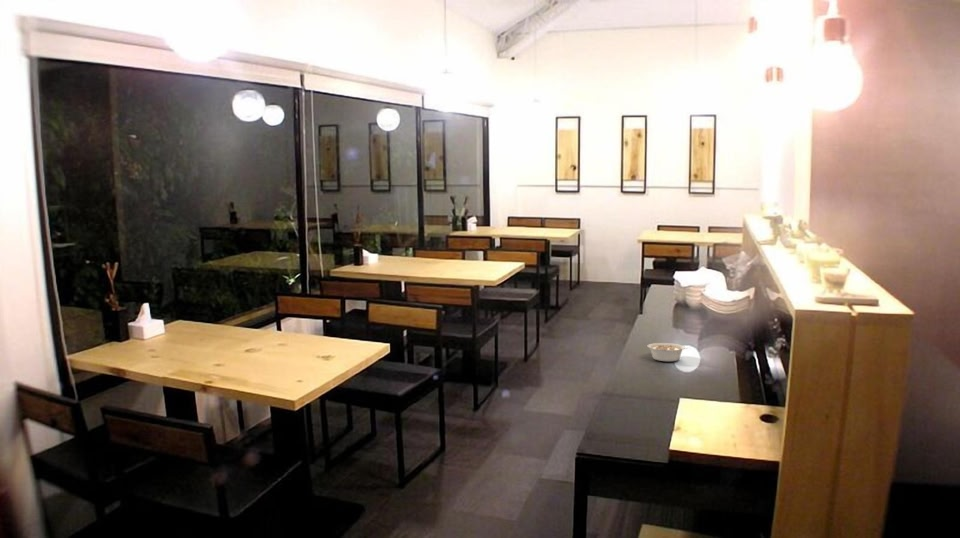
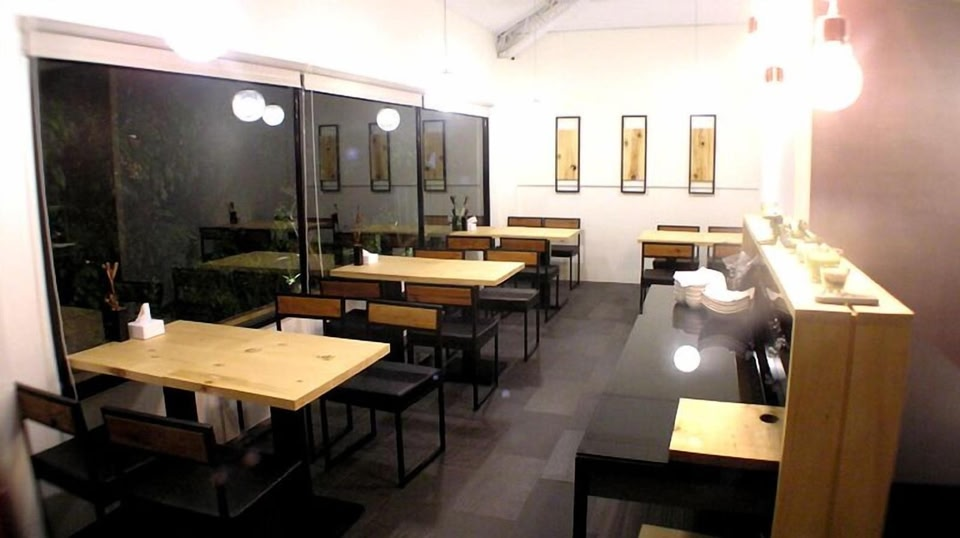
- legume [647,342,687,362]
